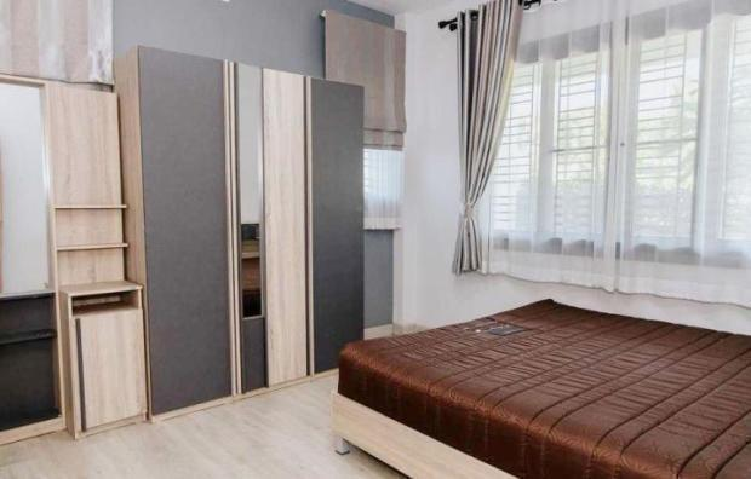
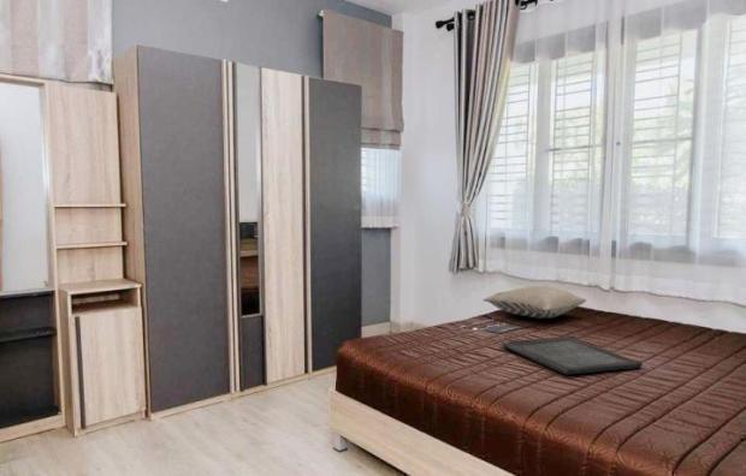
+ pillow [482,285,587,320]
+ serving tray [499,335,644,375]
